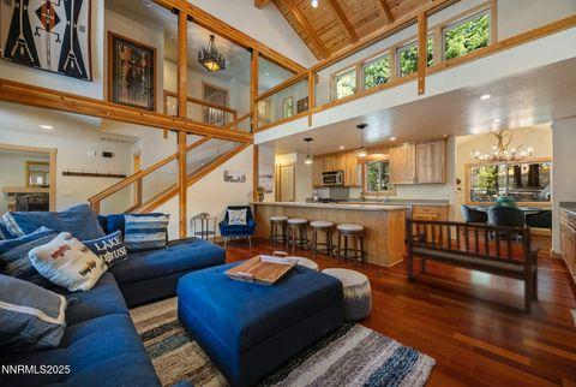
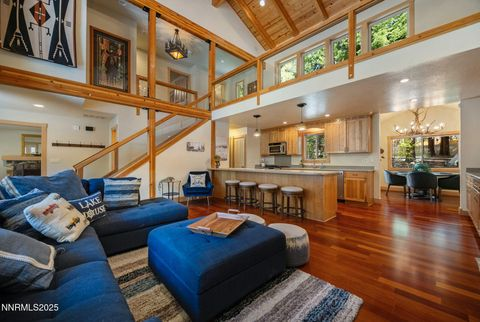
- bench [404,216,542,315]
